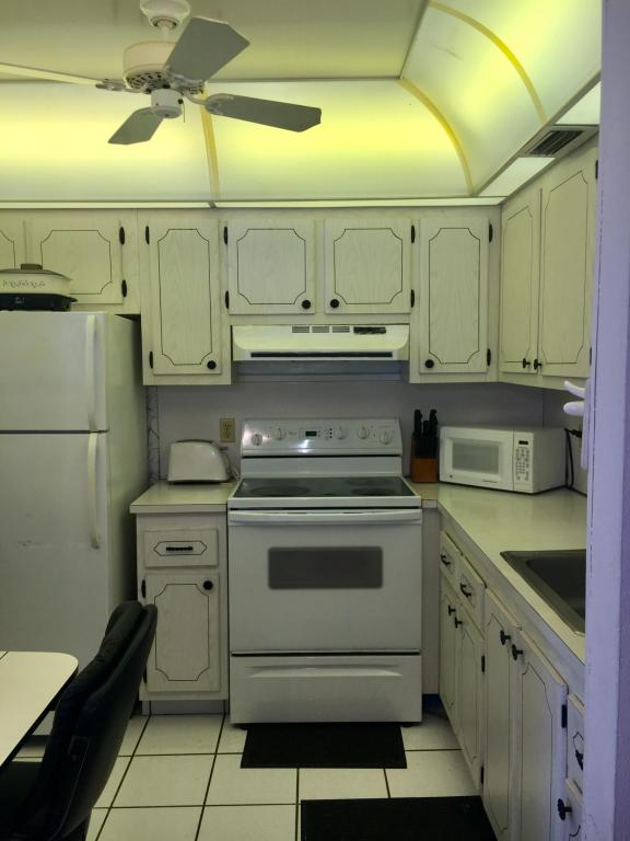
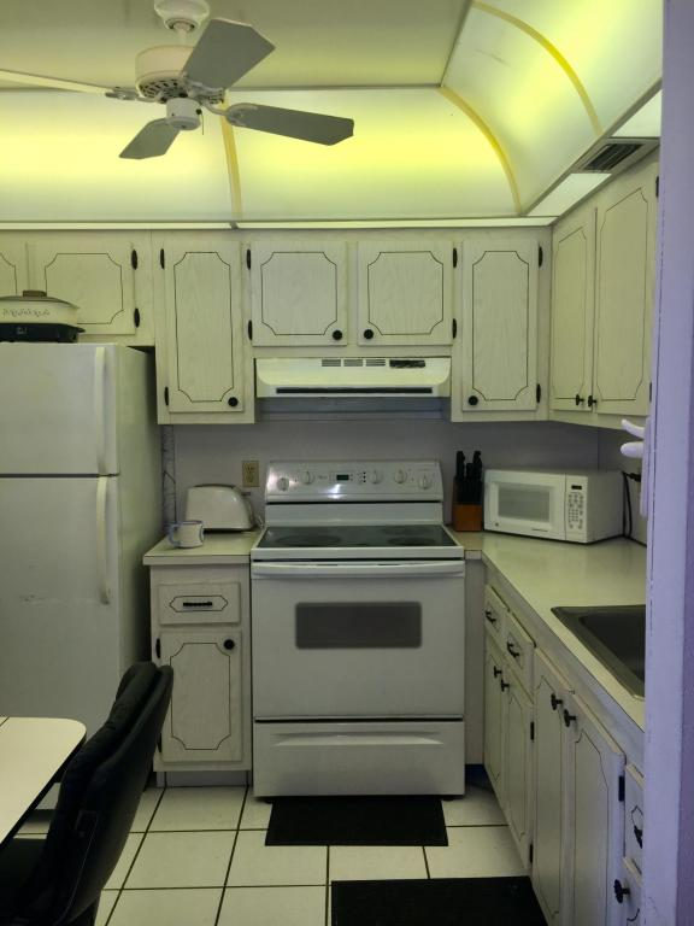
+ mug [167,518,205,550]
